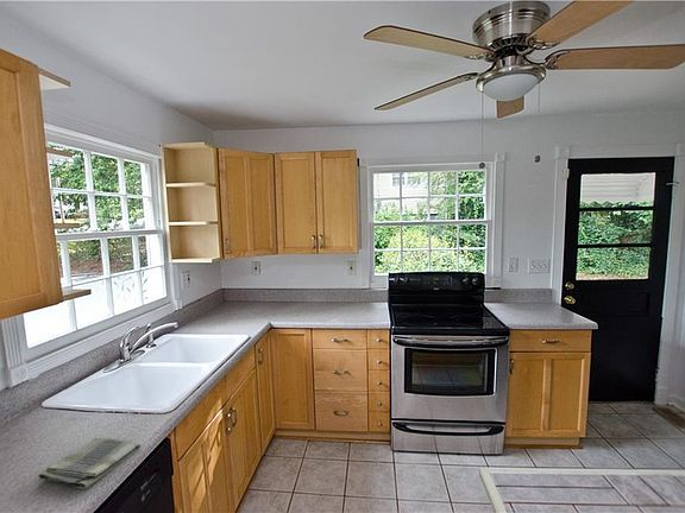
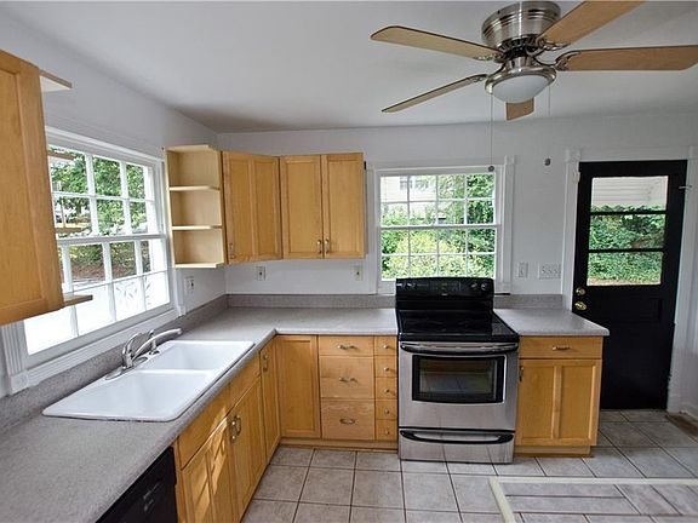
- dish towel [37,437,142,490]
